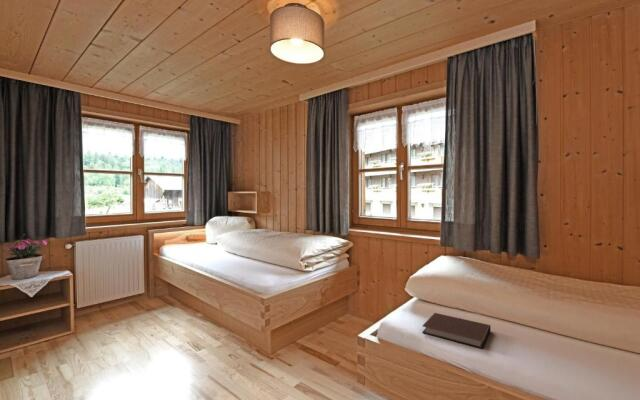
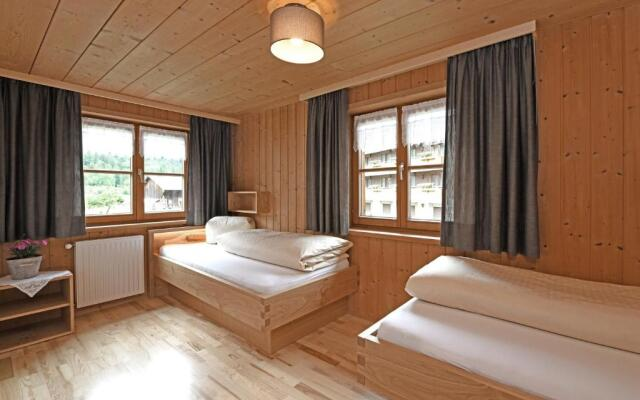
- notebook [421,312,492,350]
